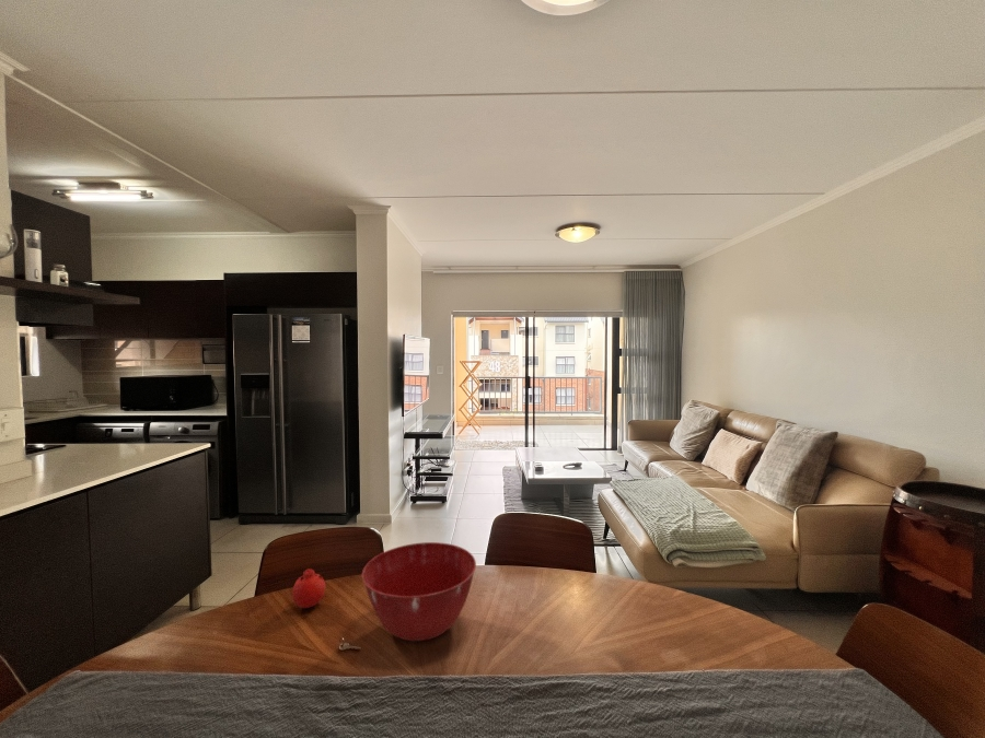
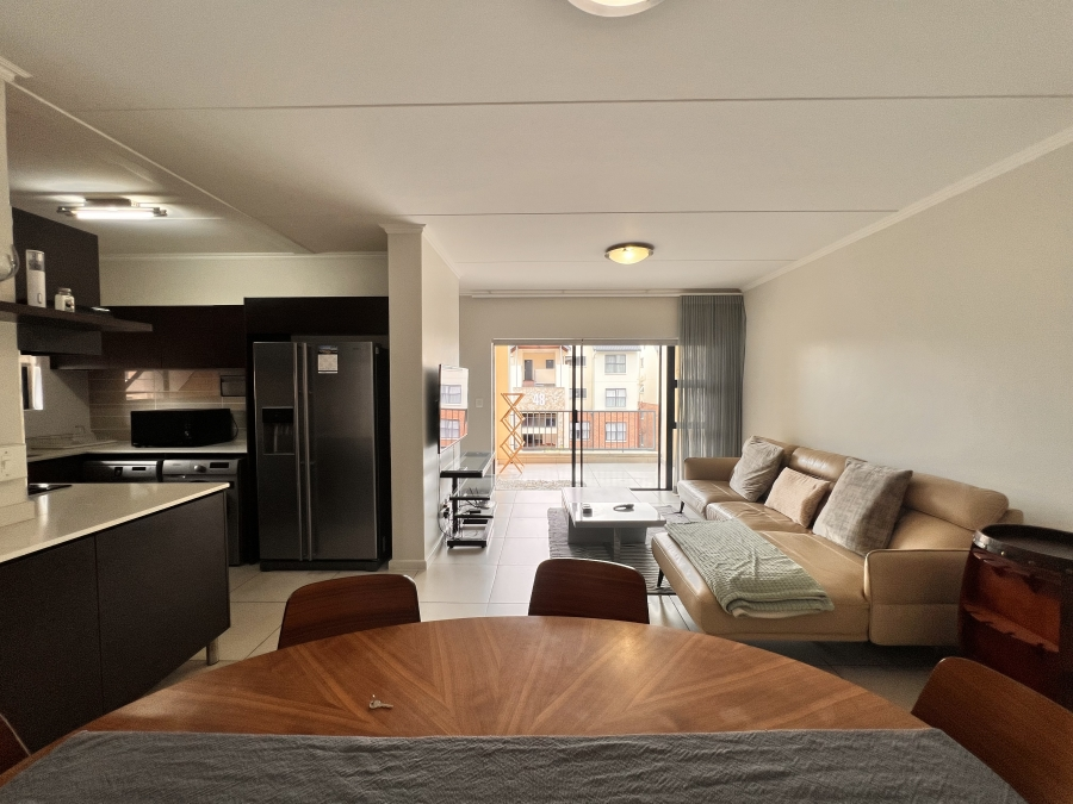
- mixing bowl [361,541,477,642]
- fruit [291,567,326,609]
